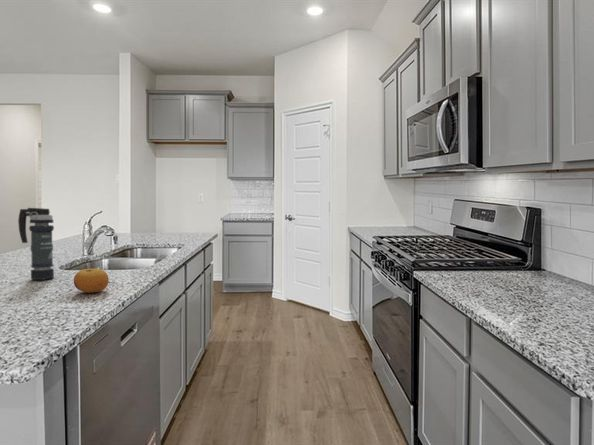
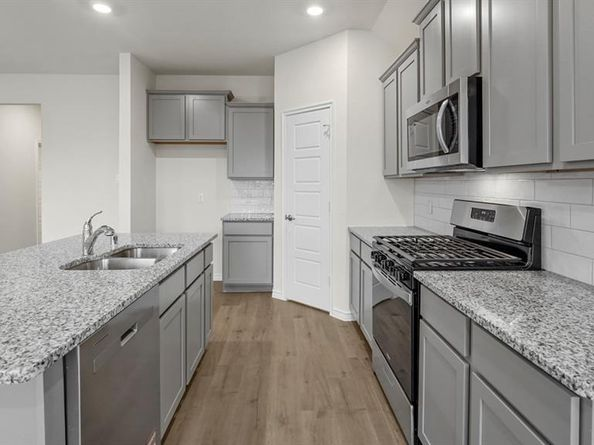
- fruit [73,268,110,294]
- smoke grenade [17,207,55,281]
